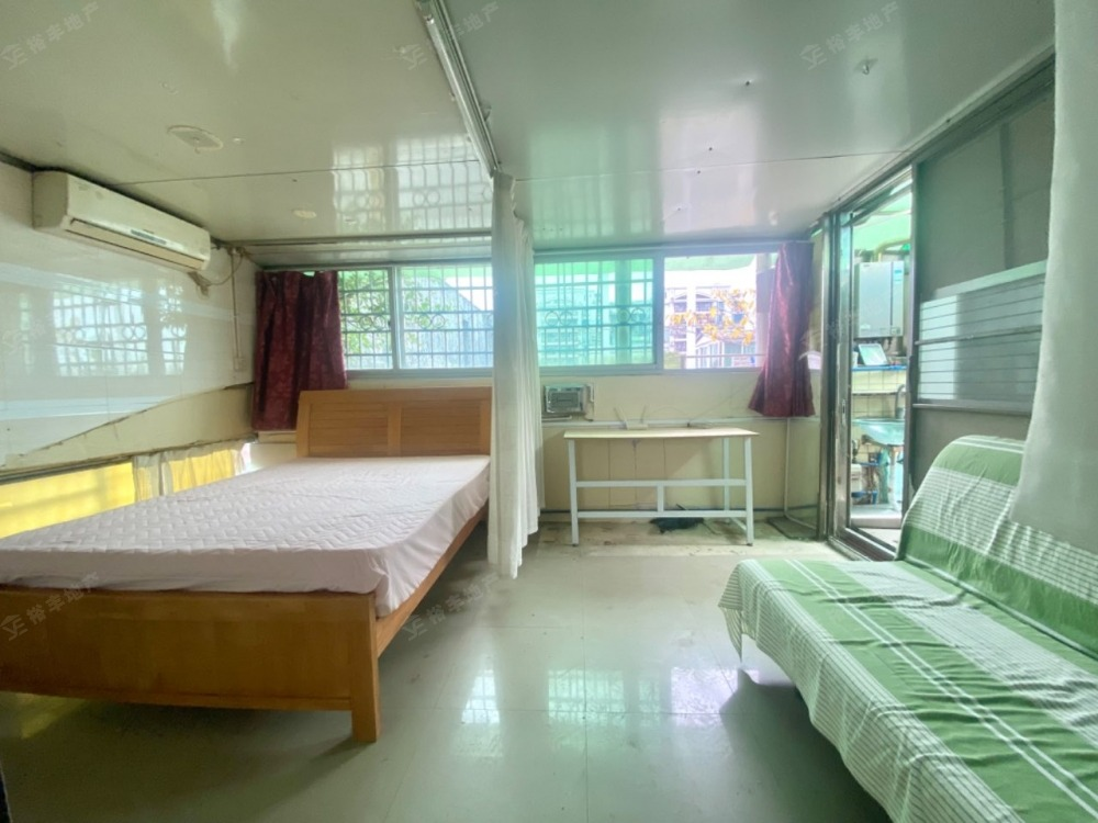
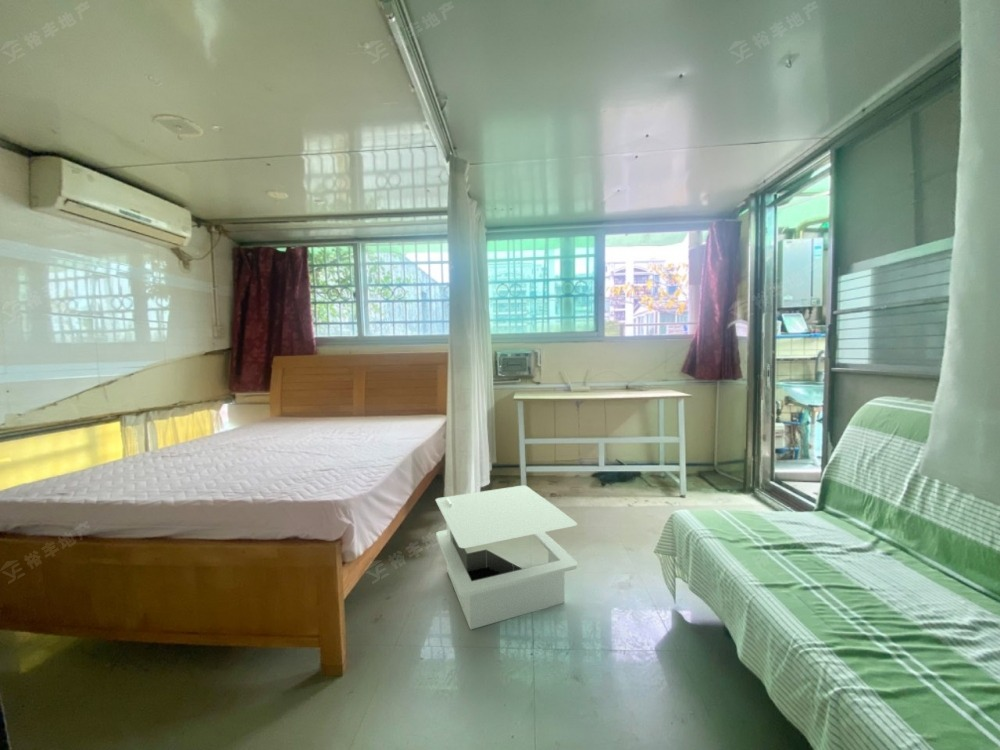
+ side table [435,484,578,631]
